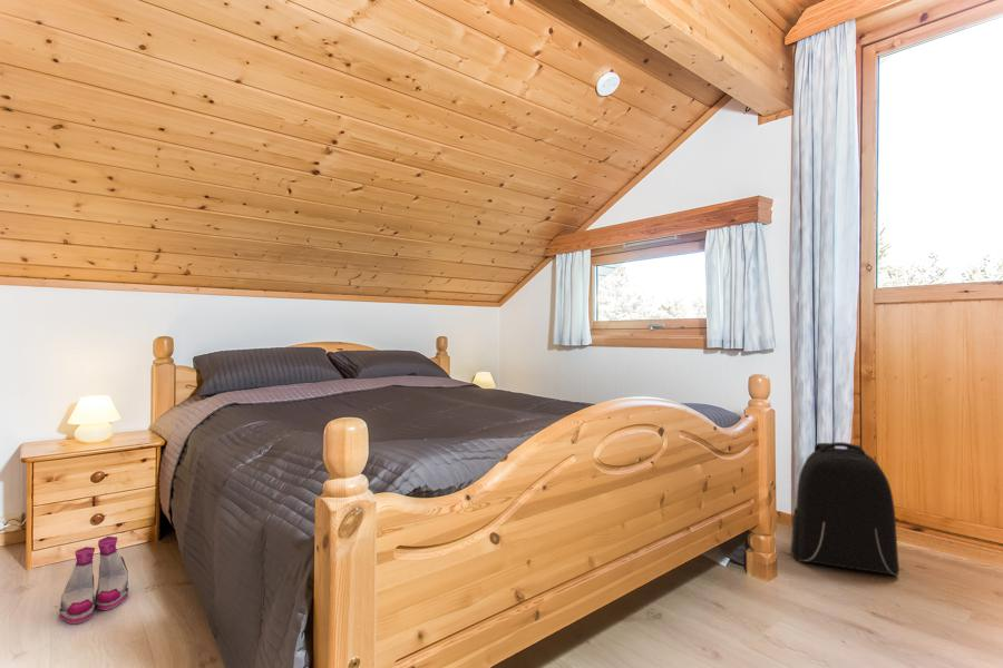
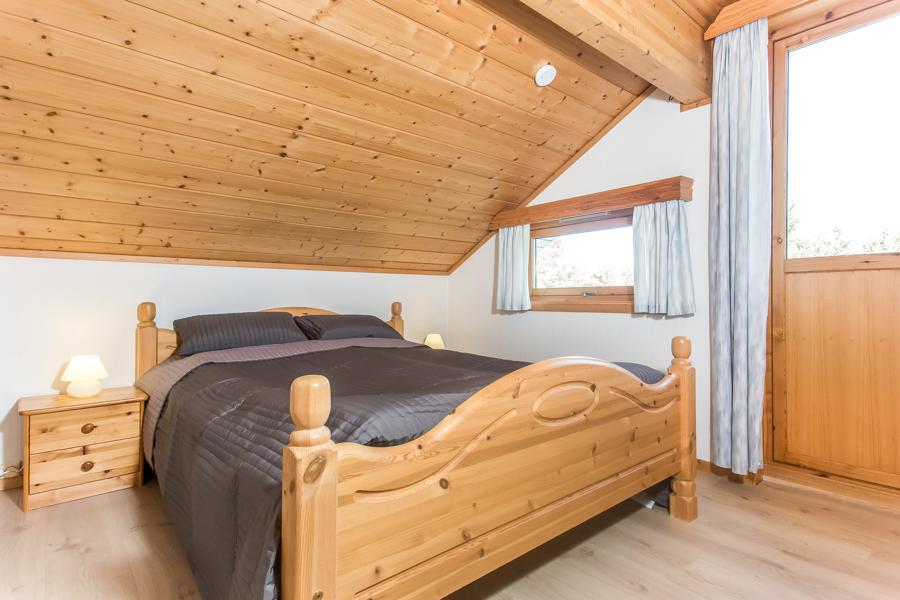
- backpack [789,441,900,577]
- boots [58,536,130,625]
